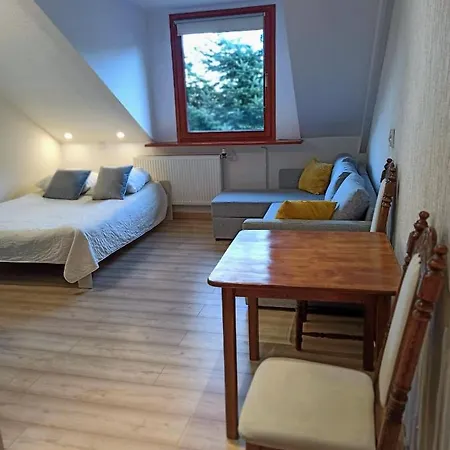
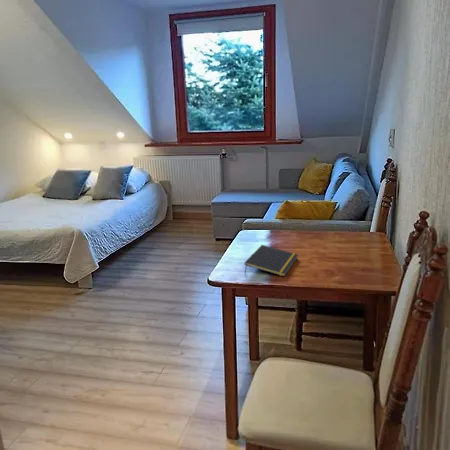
+ notepad [243,244,299,278]
